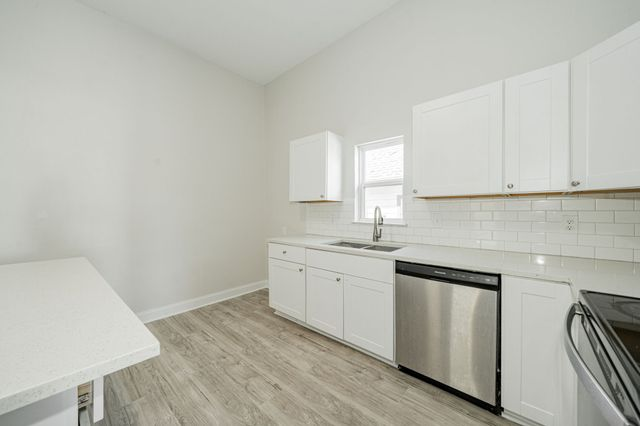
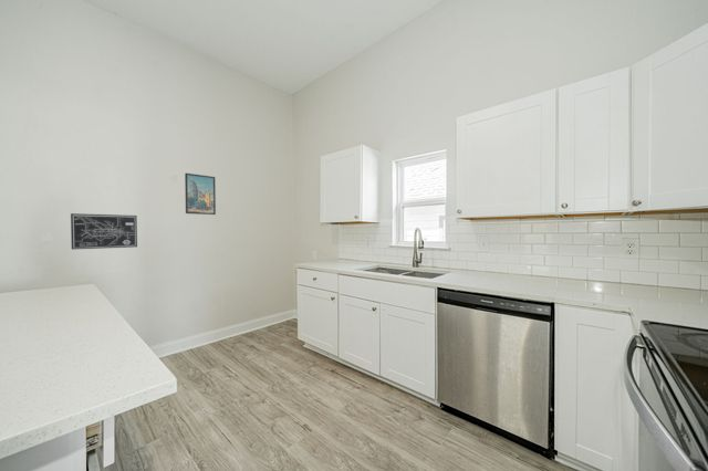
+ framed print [184,172,217,216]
+ wall art [70,212,138,250]
